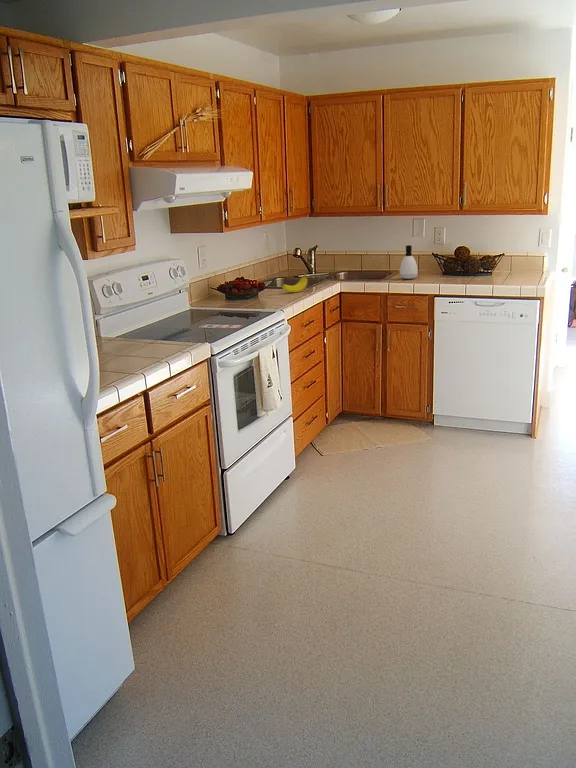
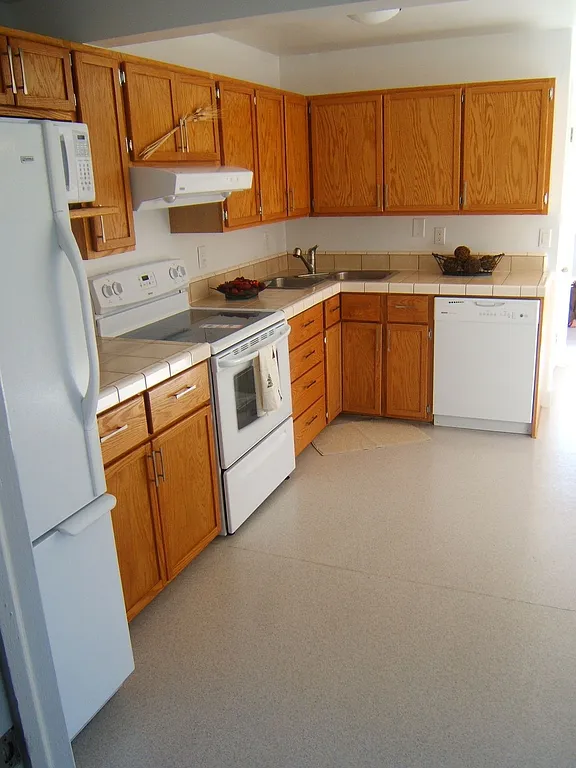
- fruit [281,271,309,293]
- soap dispenser [399,244,419,280]
